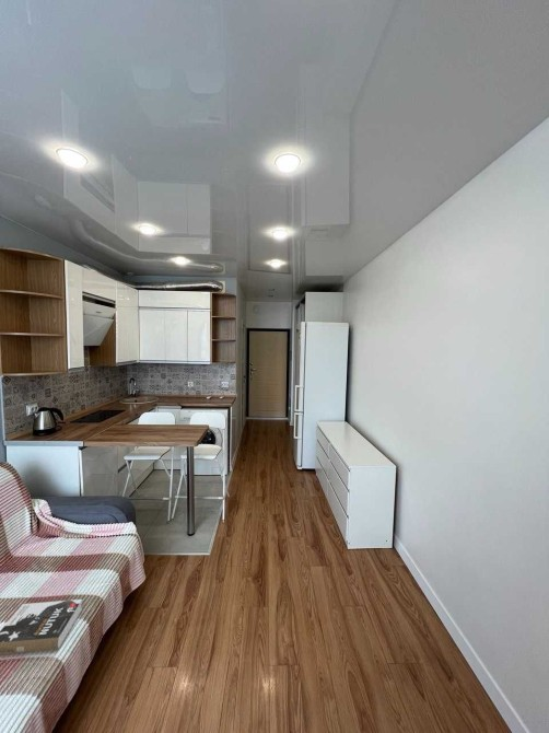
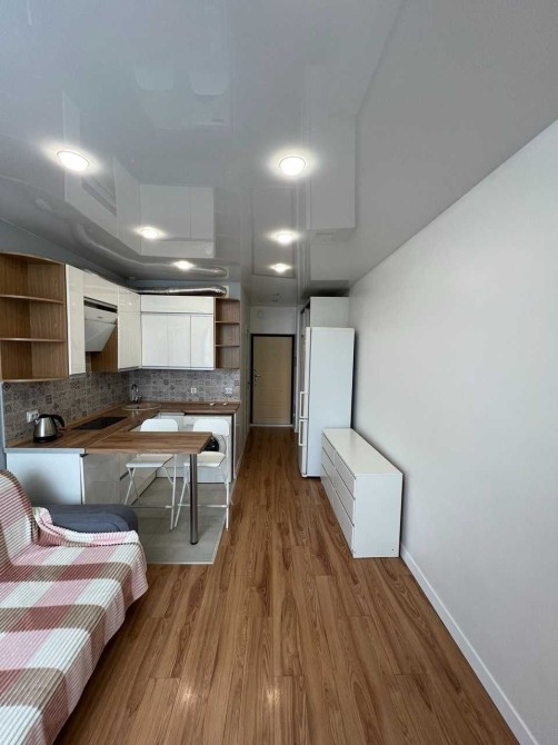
- book [0,598,83,655]
